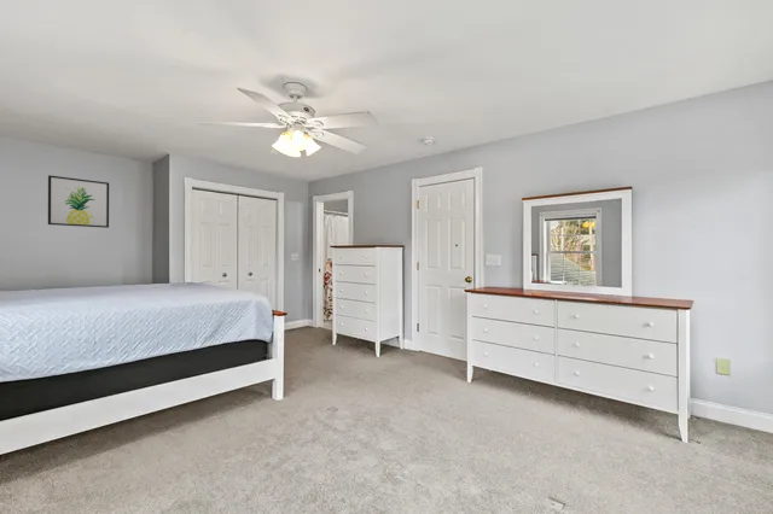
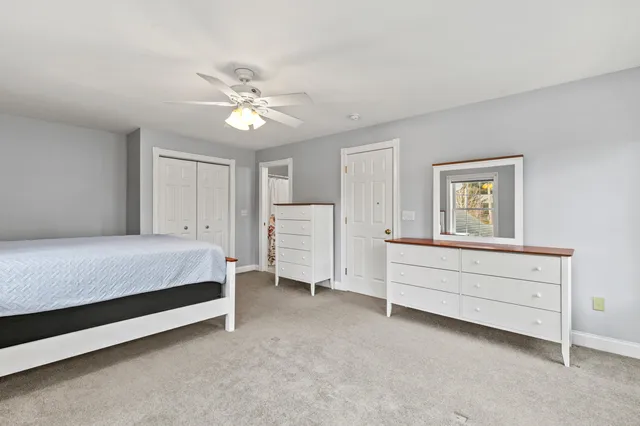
- wall art [47,174,110,229]
